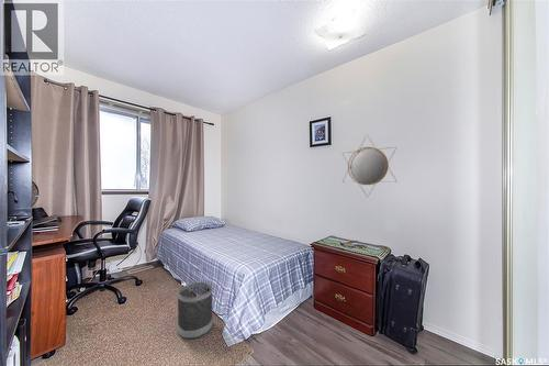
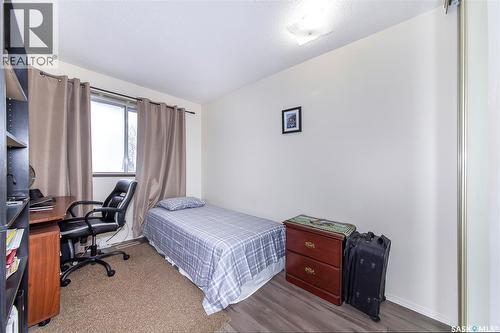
- wastebasket [177,281,214,340]
- home mirror [341,135,397,198]
